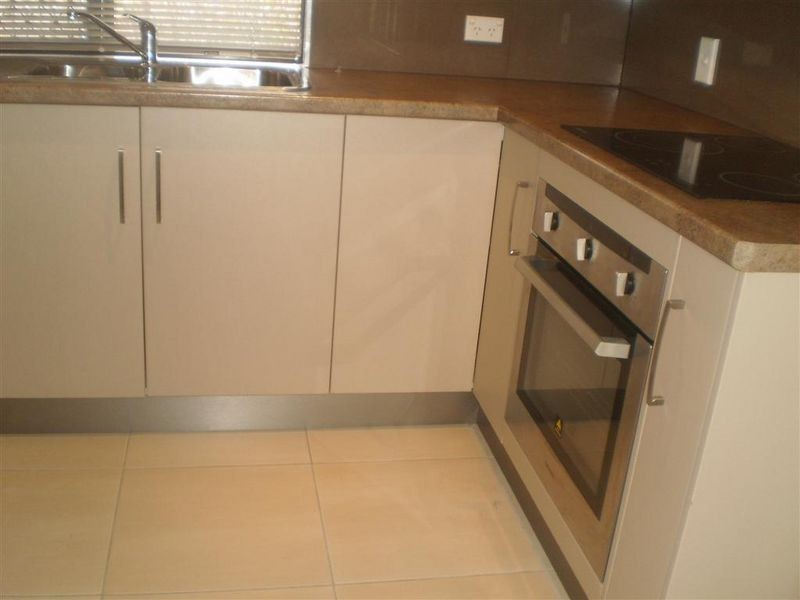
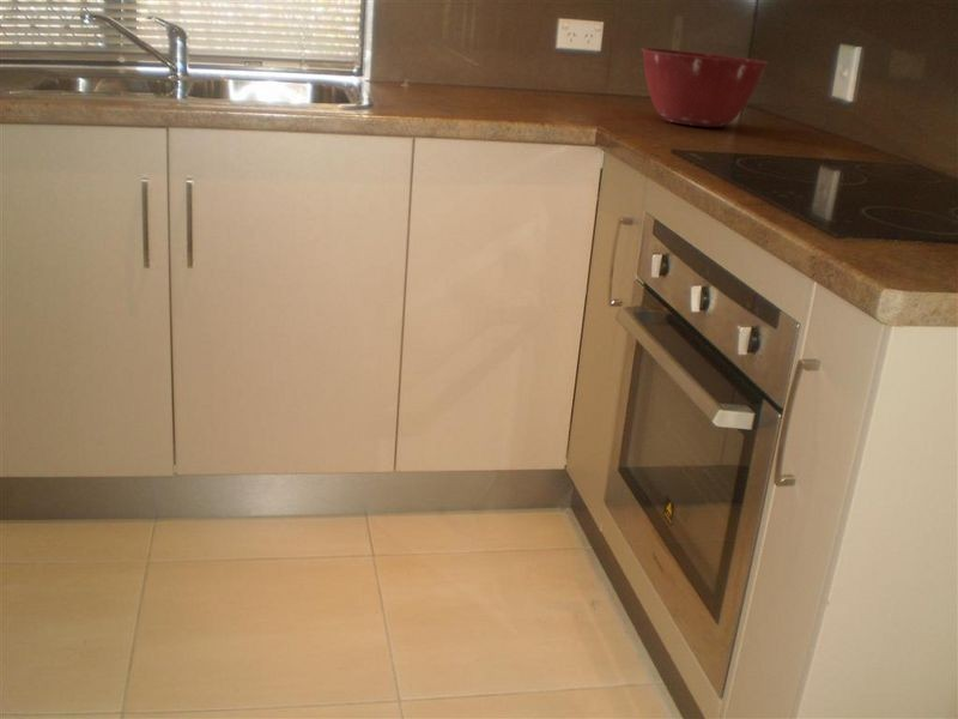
+ mixing bowl [641,47,769,128]
